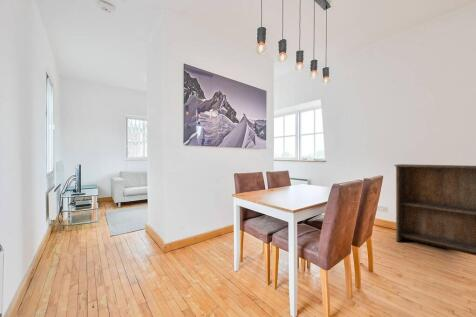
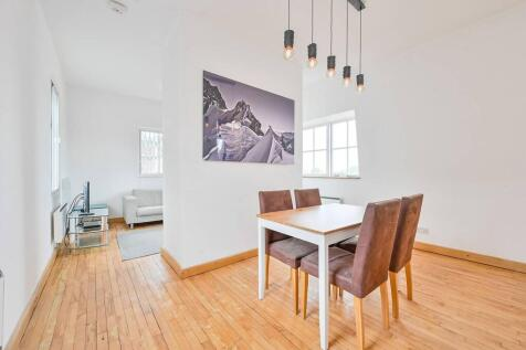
- bookshelf [394,163,476,256]
